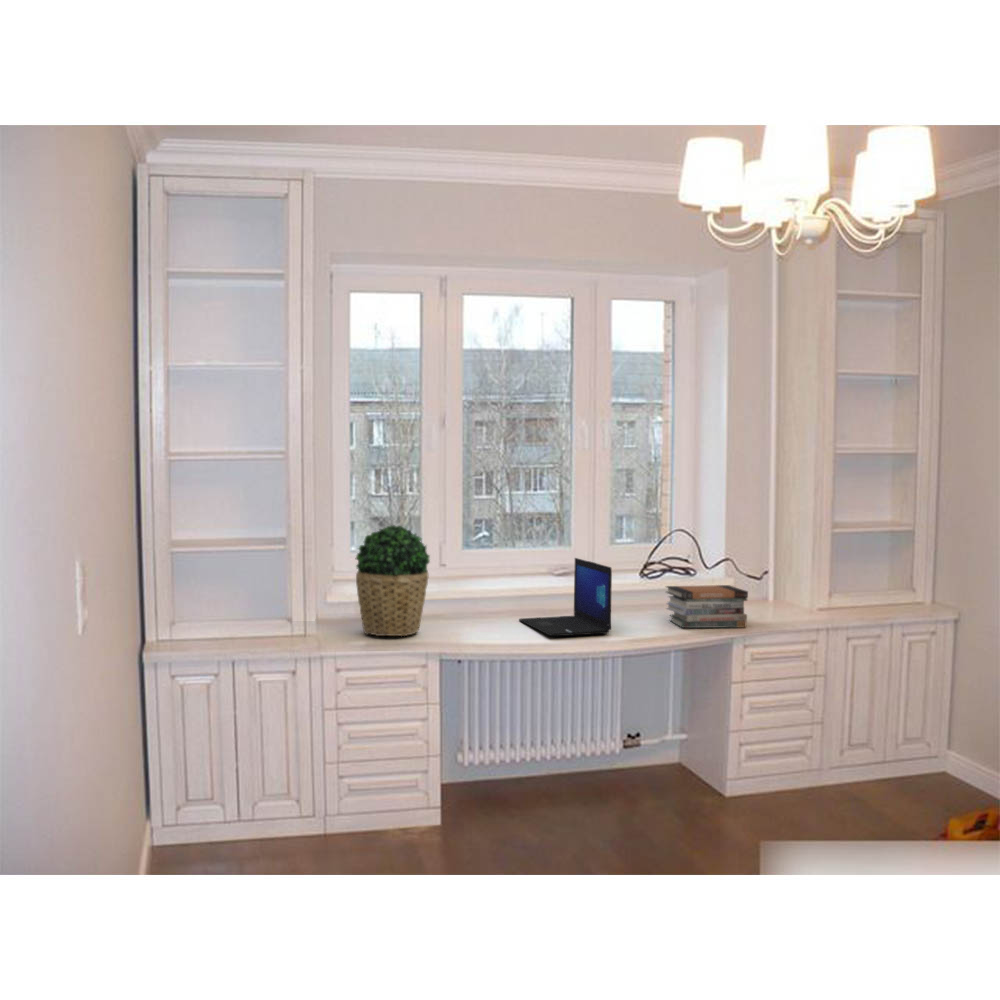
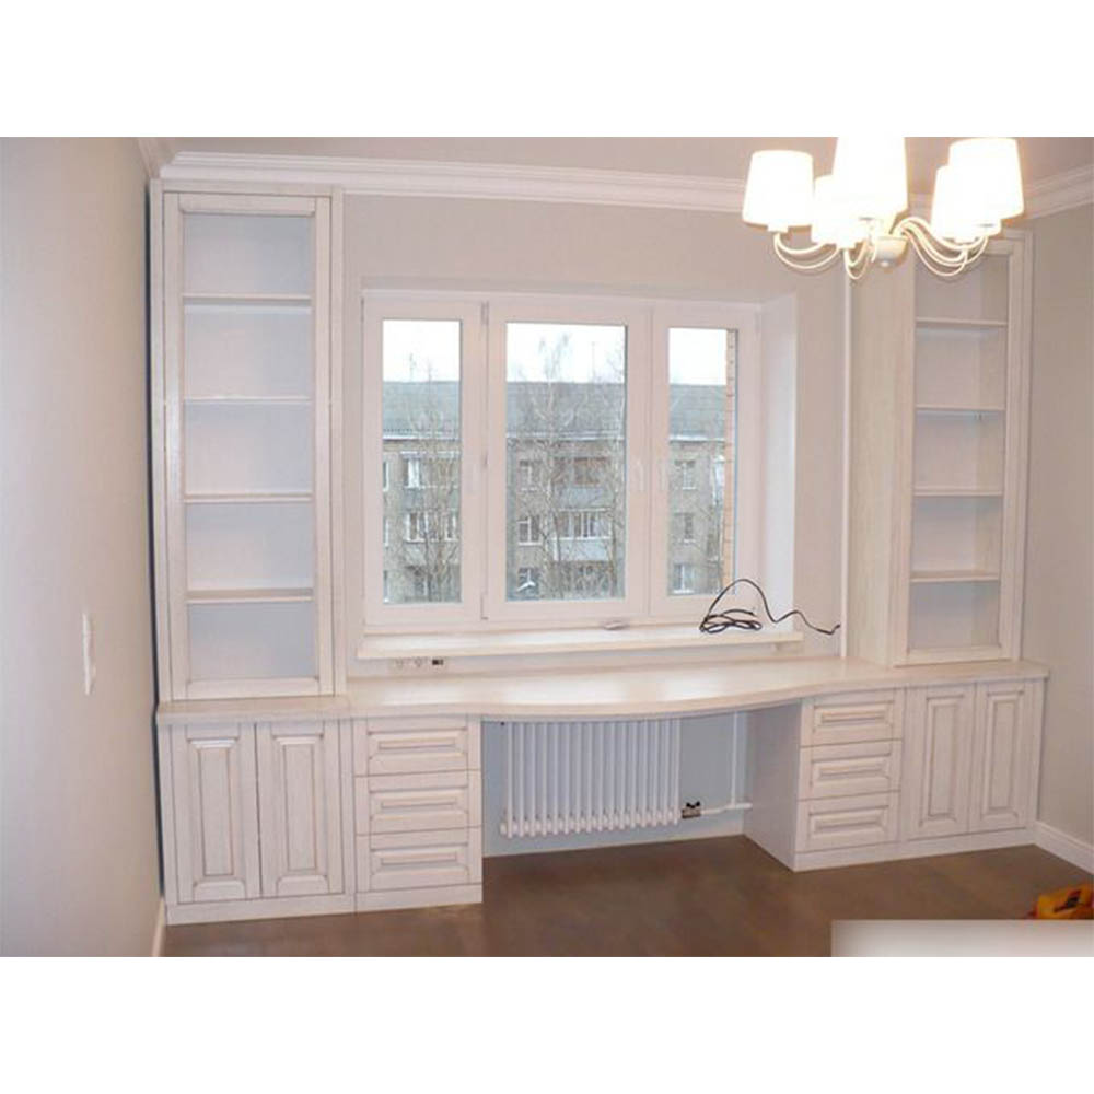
- laptop [518,557,613,637]
- book stack [664,584,749,629]
- potted plant [355,525,431,637]
